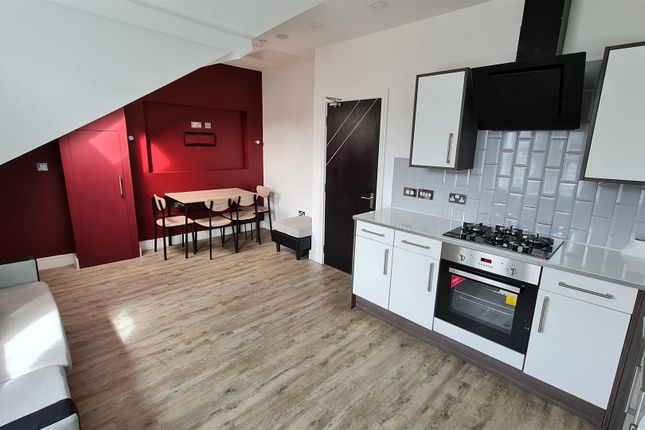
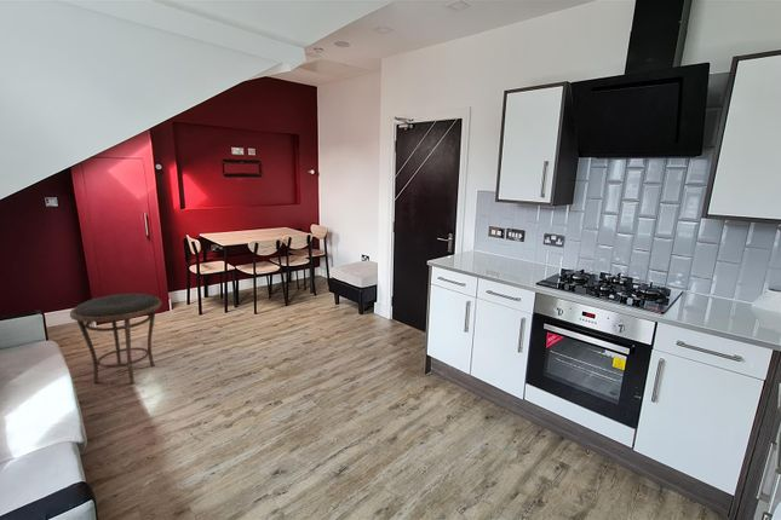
+ side table [69,293,163,385]
